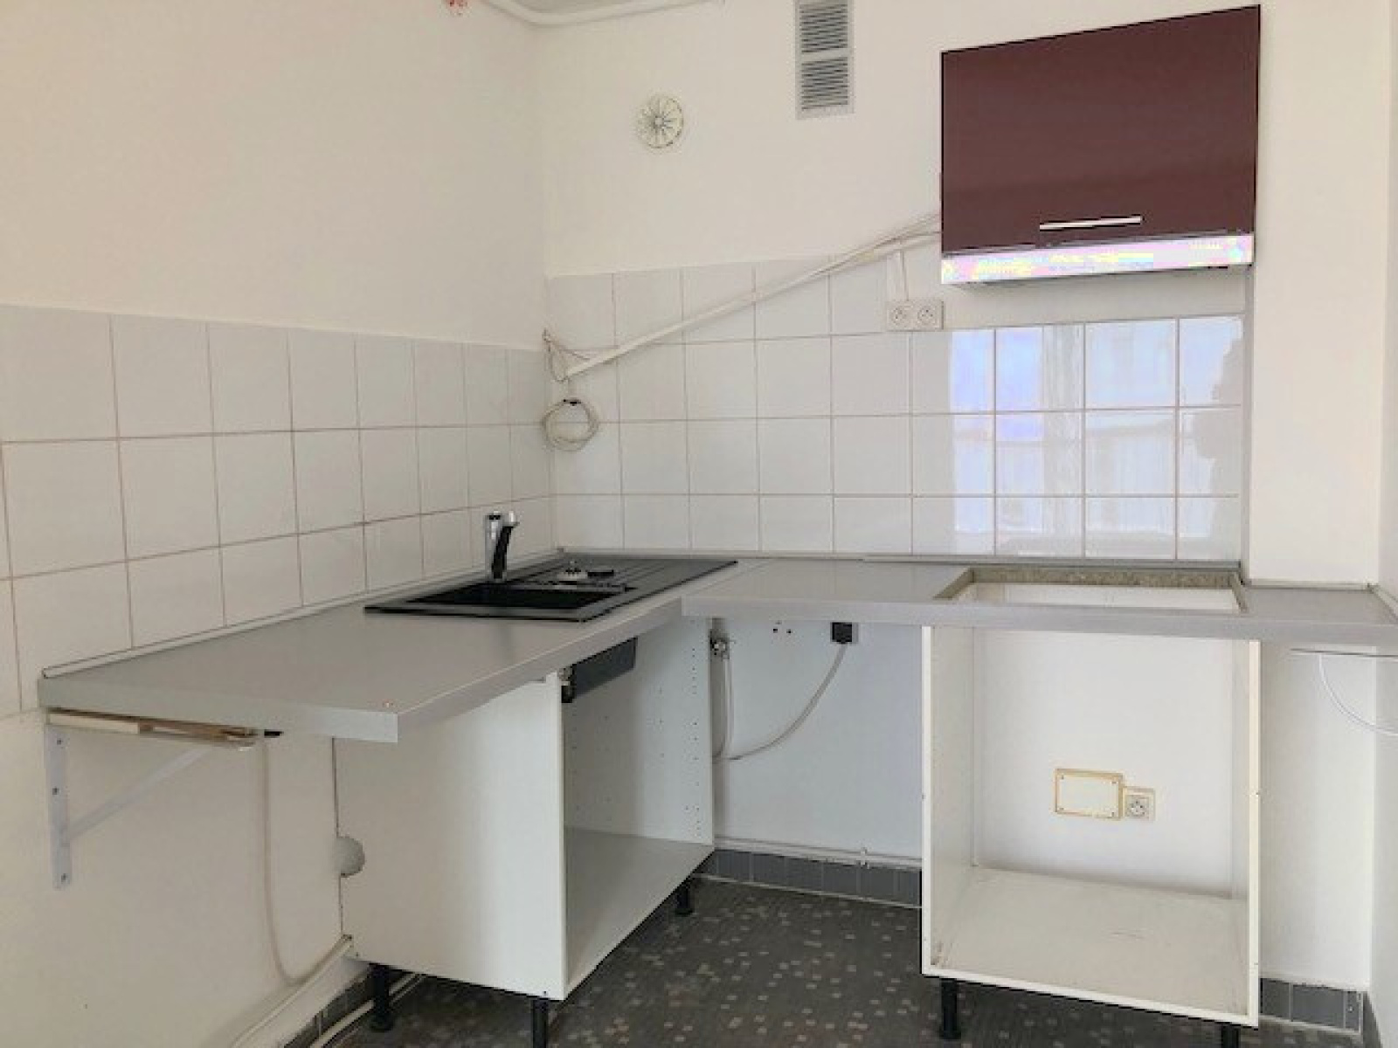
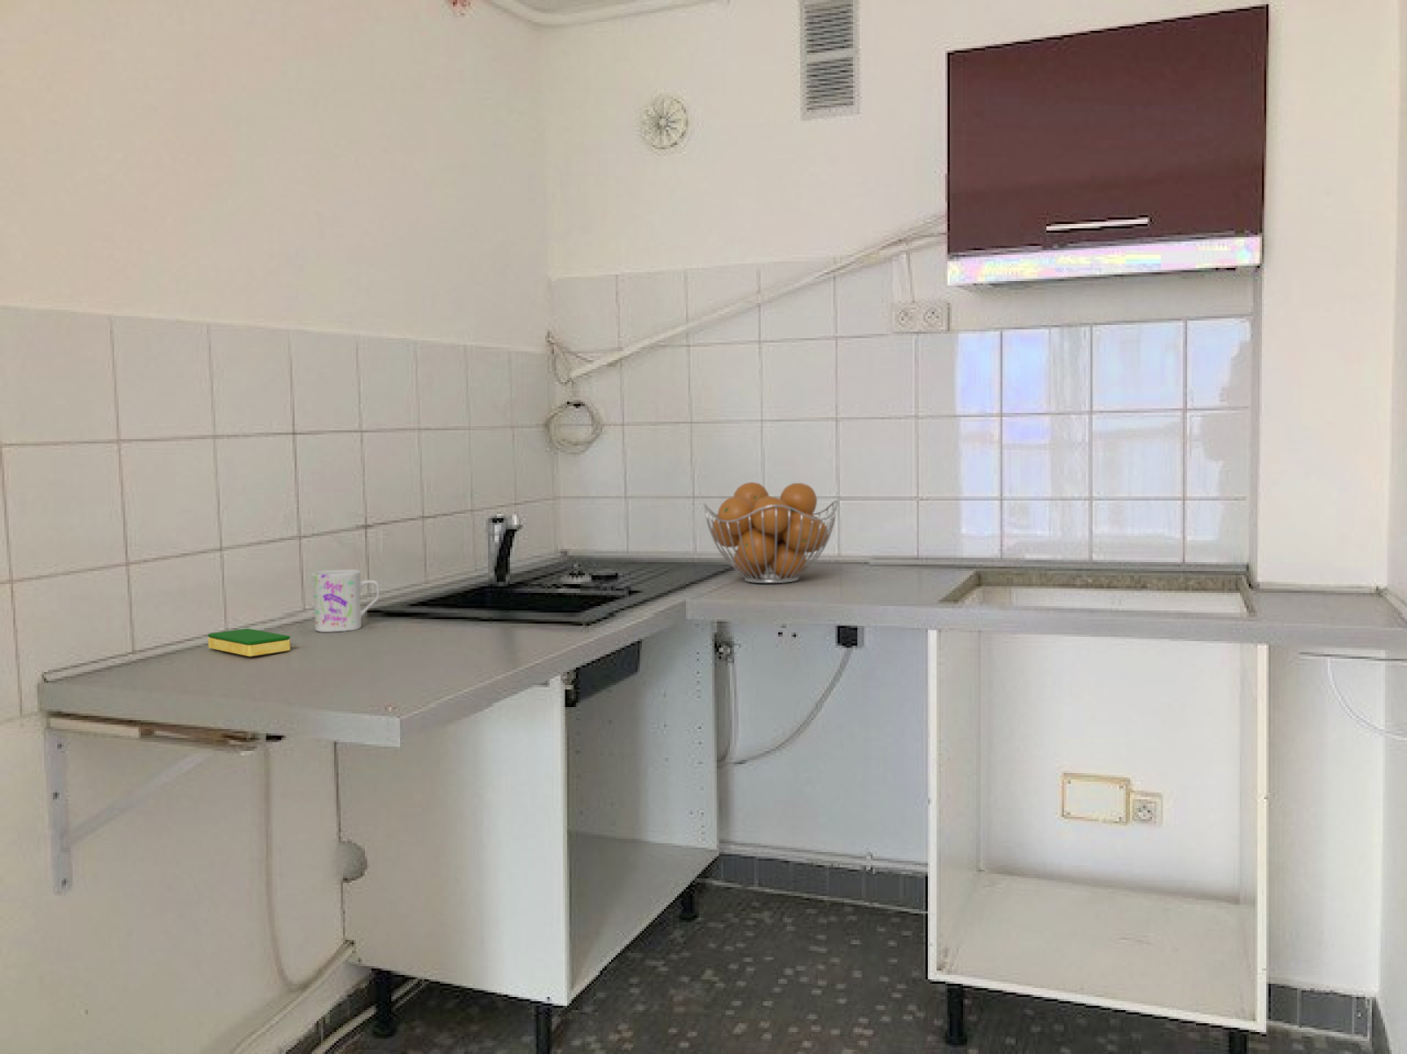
+ mug [310,569,381,633]
+ fruit basket [702,482,839,585]
+ dish sponge [207,628,291,658]
